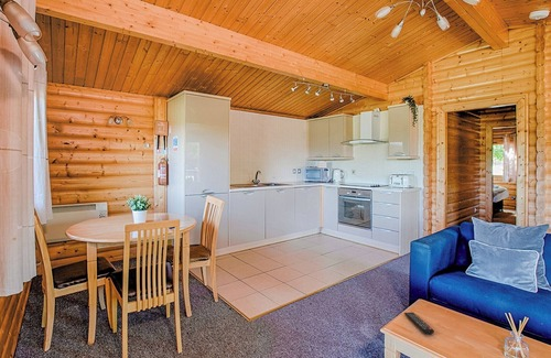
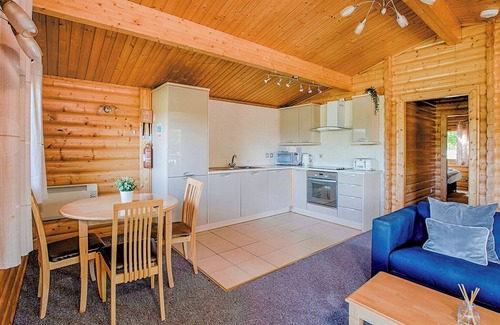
- remote control [403,311,435,335]
